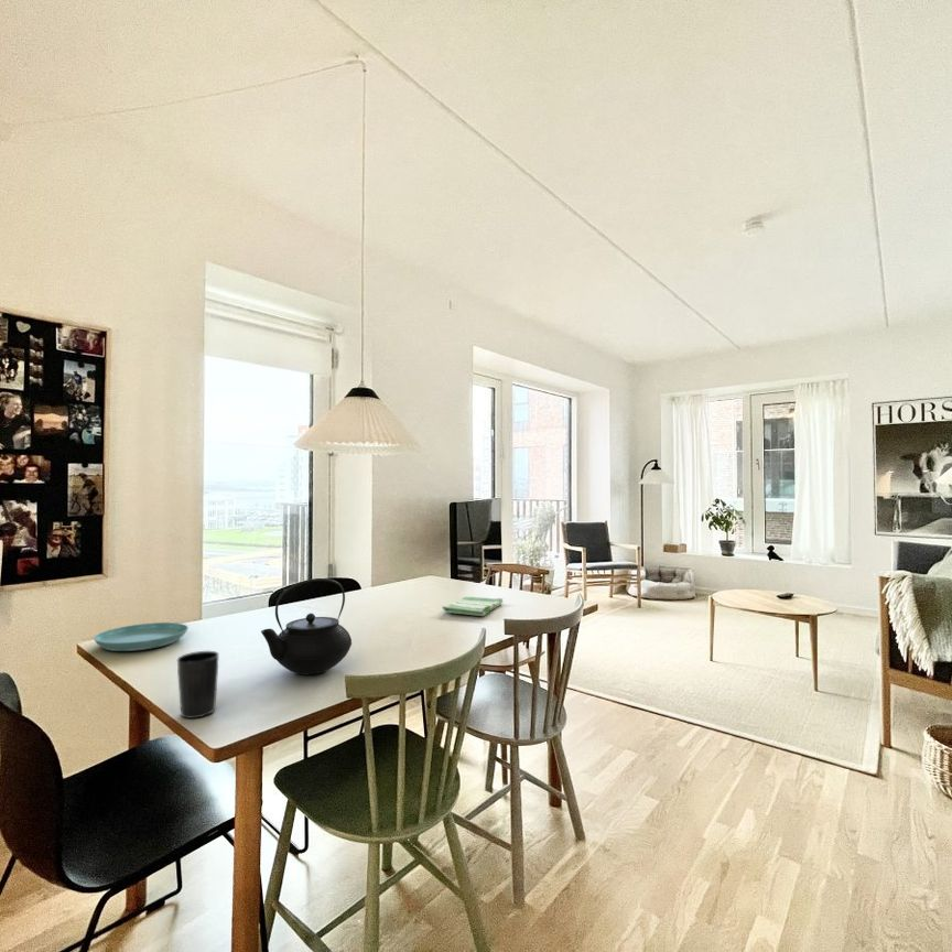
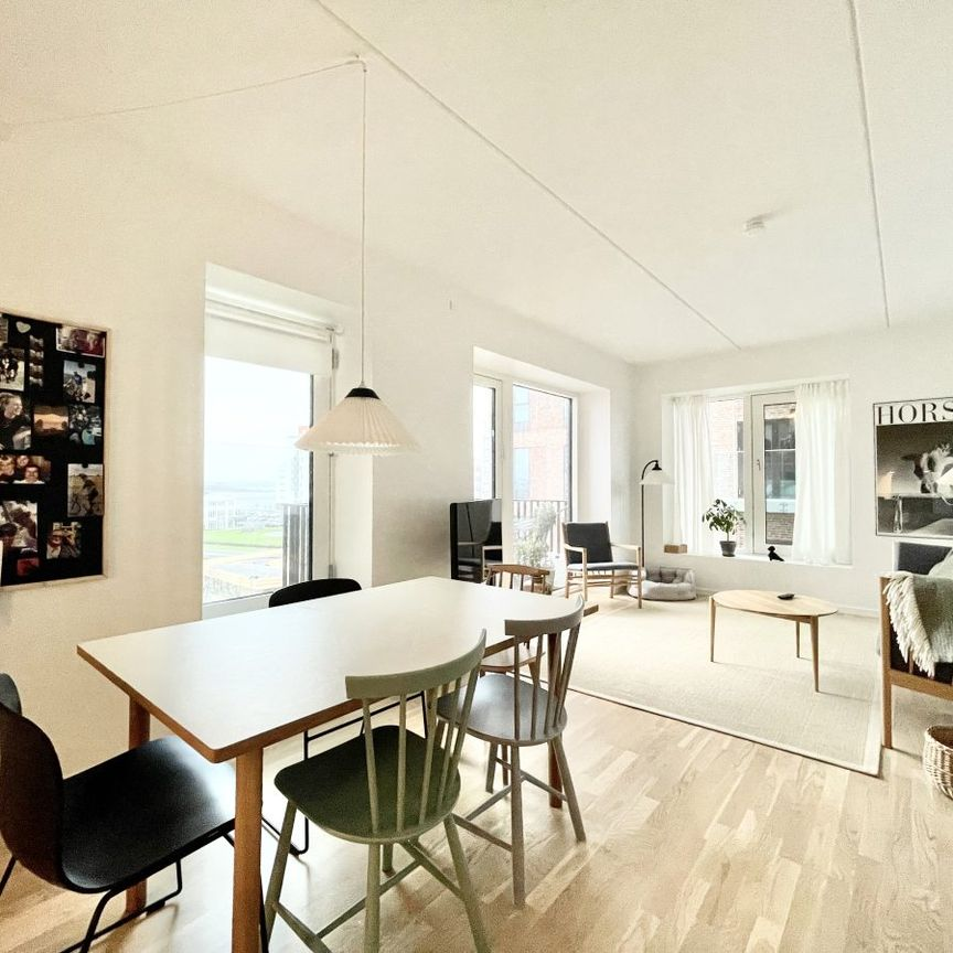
- cup [176,650,220,720]
- saucer [93,621,190,652]
- teapot [260,577,353,675]
- dish towel [441,596,505,617]
